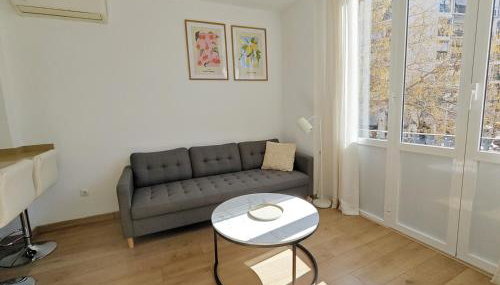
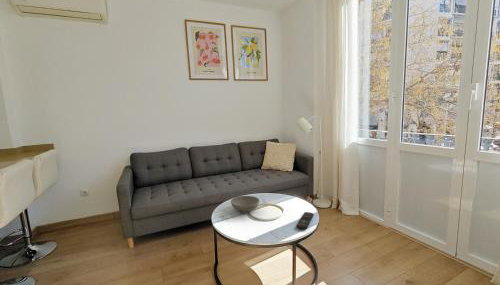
+ bowl [230,195,260,213]
+ remote control [296,211,315,230]
